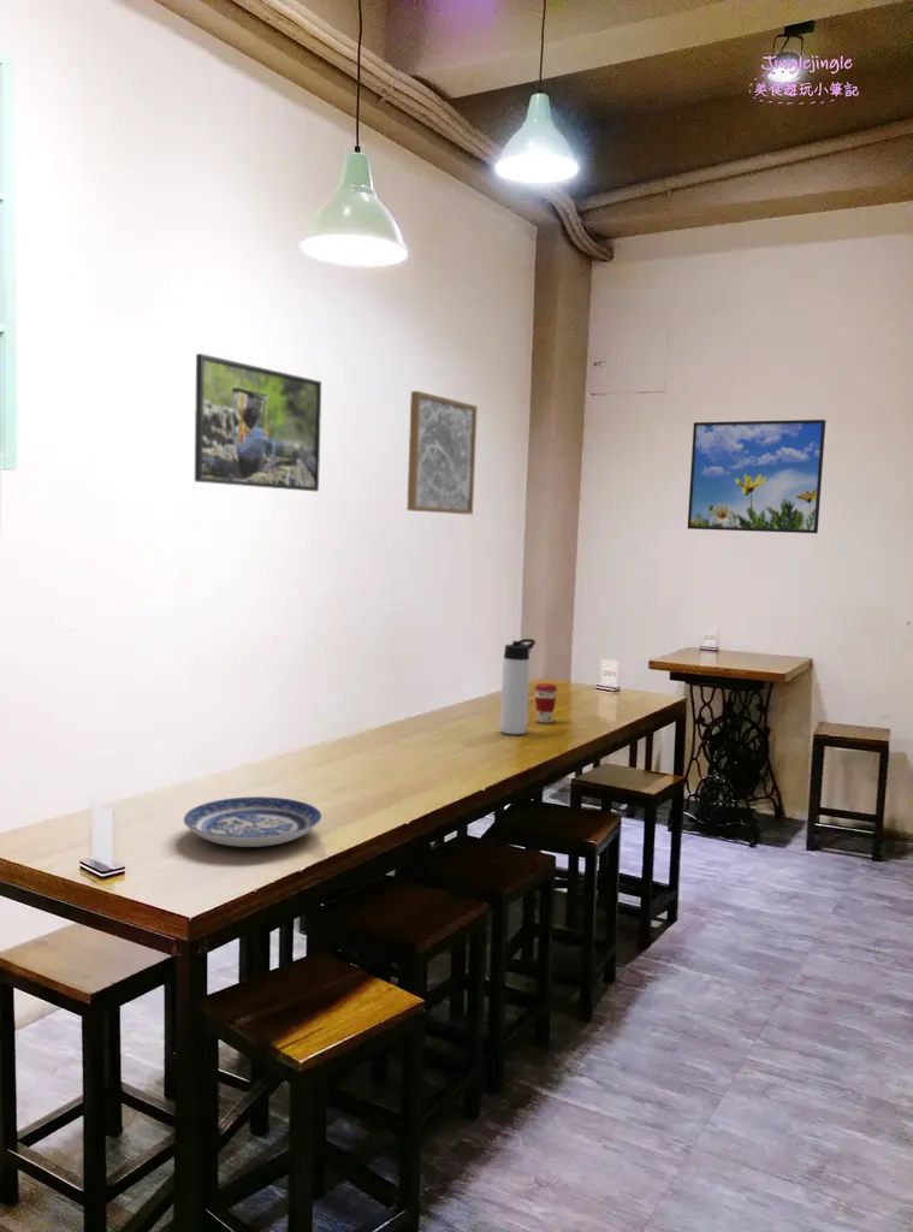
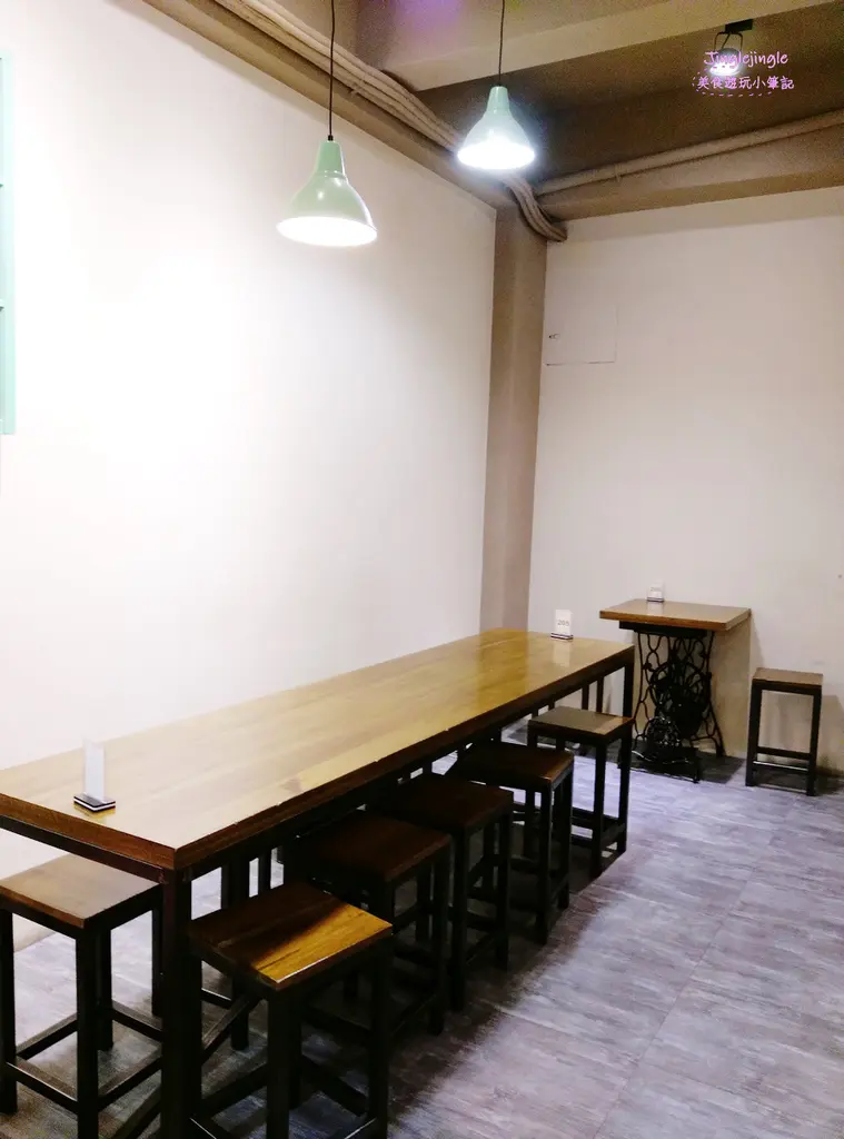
- plate [183,795,322,848]
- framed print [687,419,826,534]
- wall art [405,390,479,515]
- coffee cup [533,682,558,724]
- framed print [194,353,322,492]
- thermos bottle [498,638,536,735]
